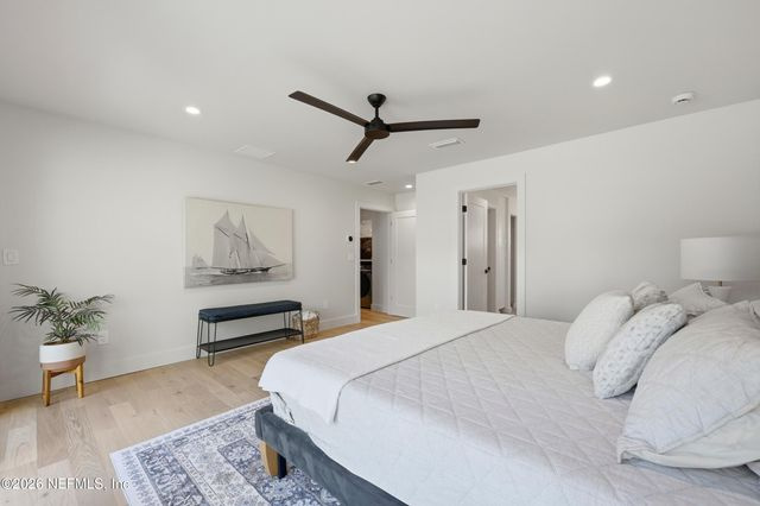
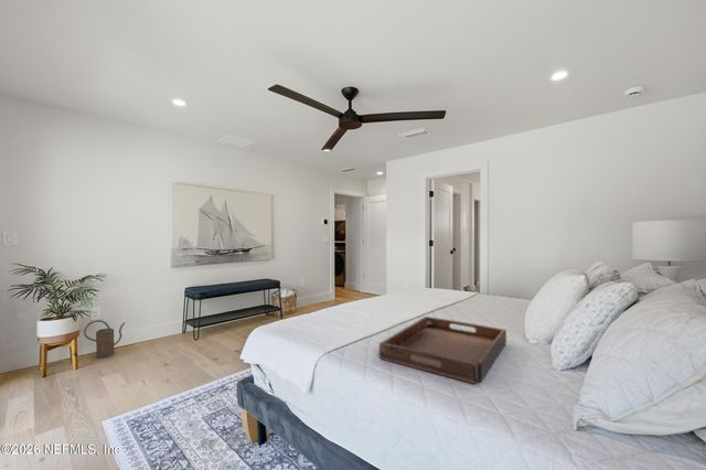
+ watering can [83,319,126,359]
+ serving tray [378,316,507,385]
